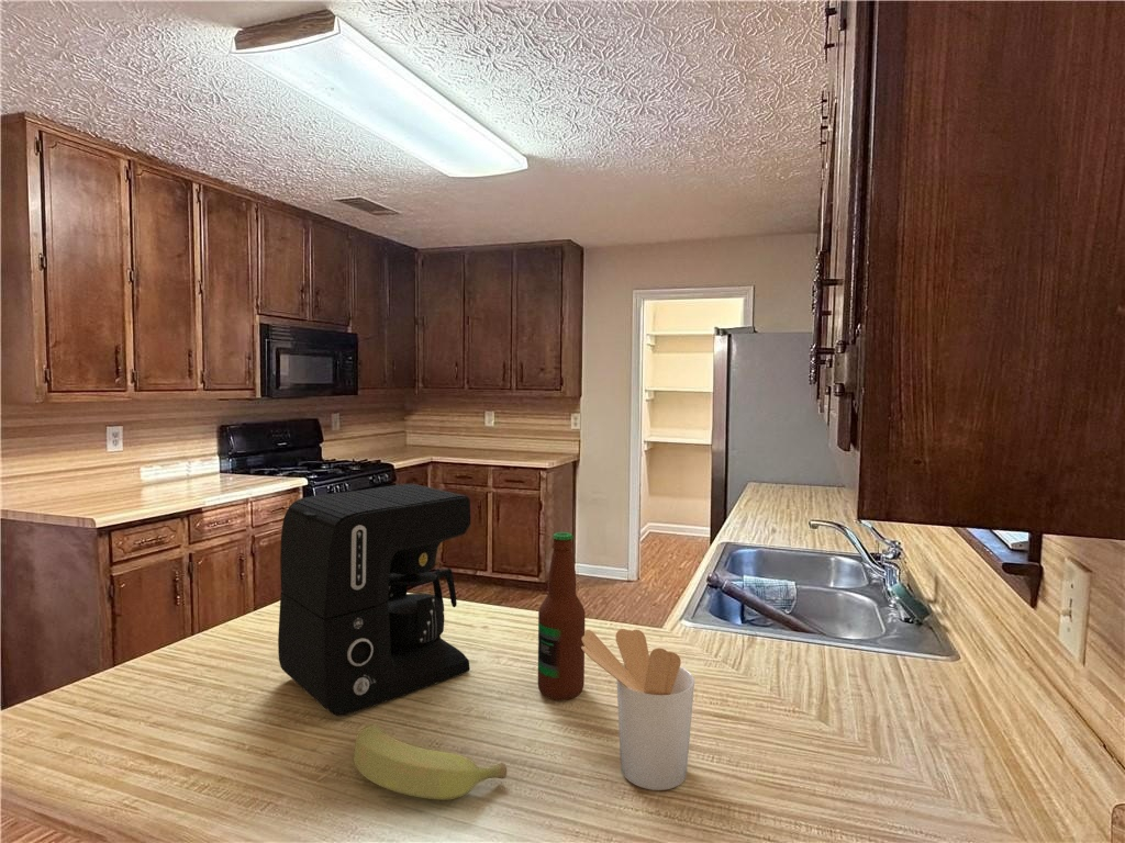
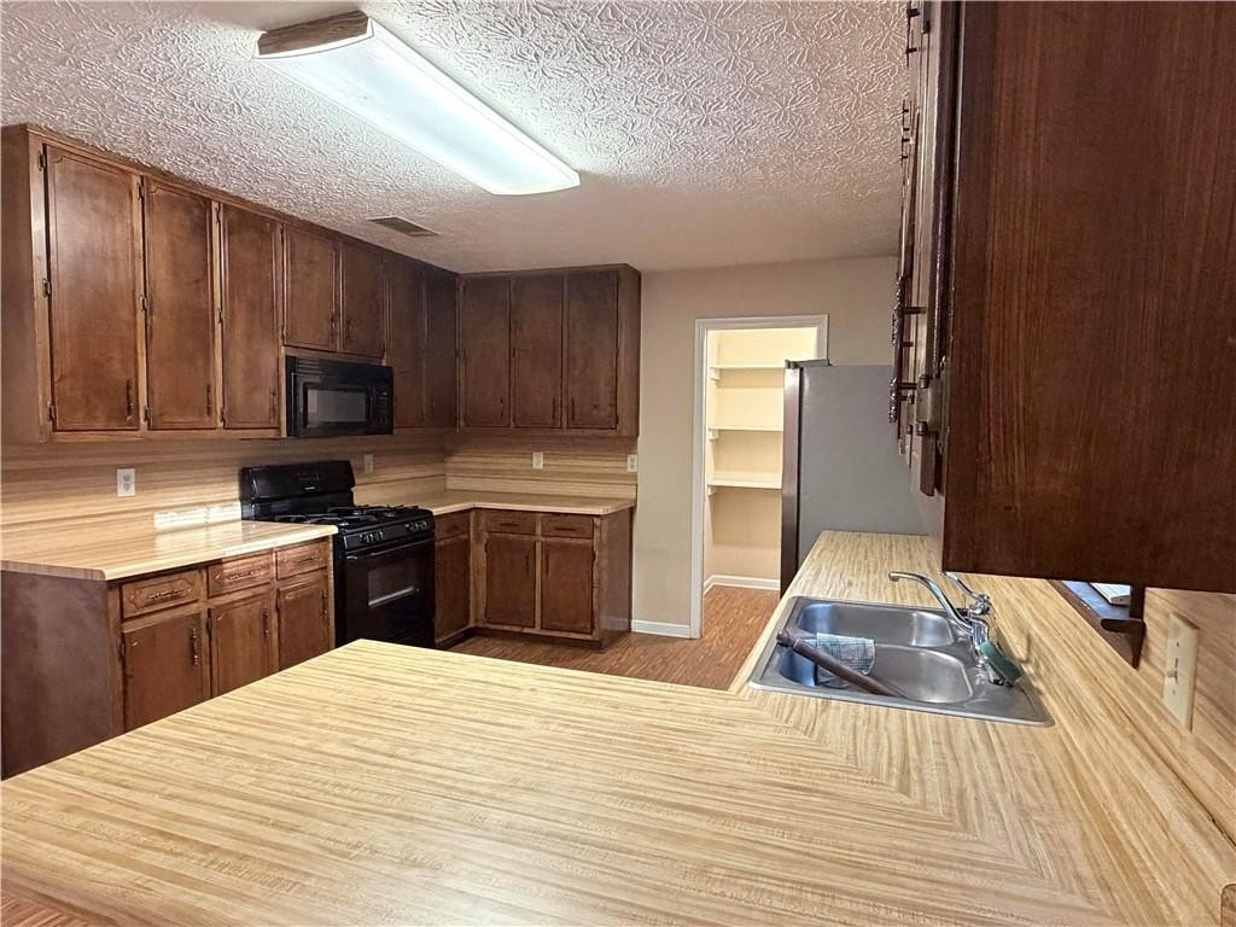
- utensil holder [581,628,695,791]
- bottle [537,531,587,701]
- coffee maker [277,483,471,717]
- banana [353,723,508,801]
